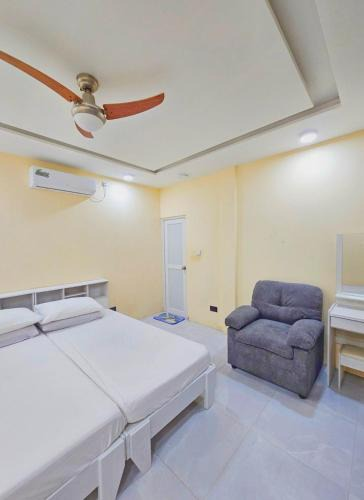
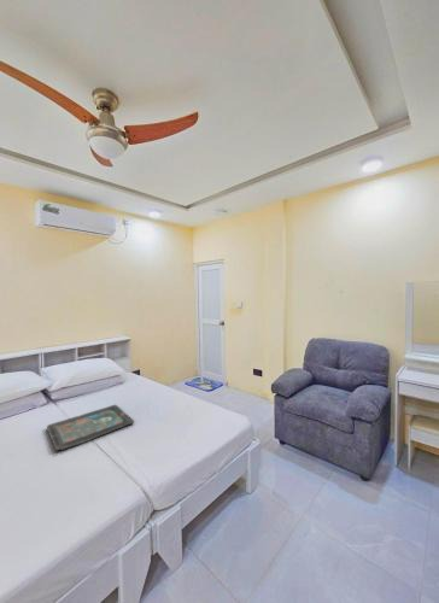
+ decorative tray [46,404,135,452]
